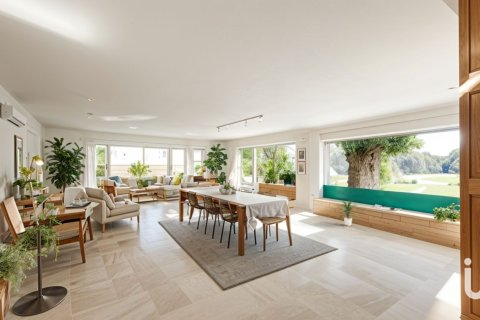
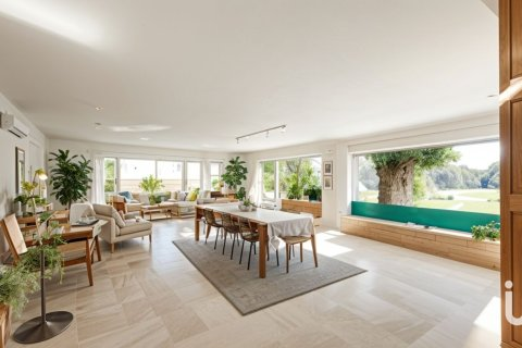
- indoor plant [338,199,359,227]
